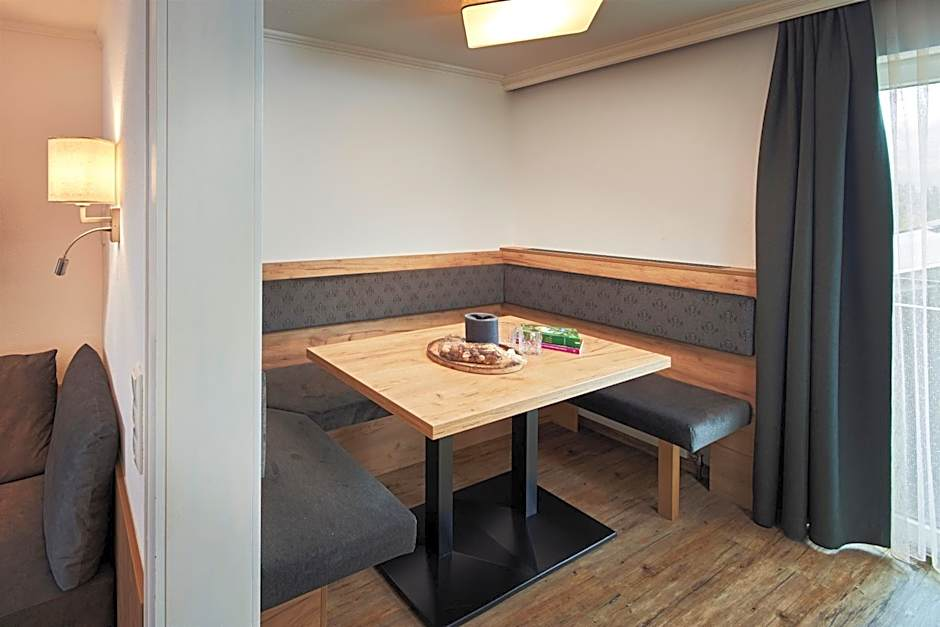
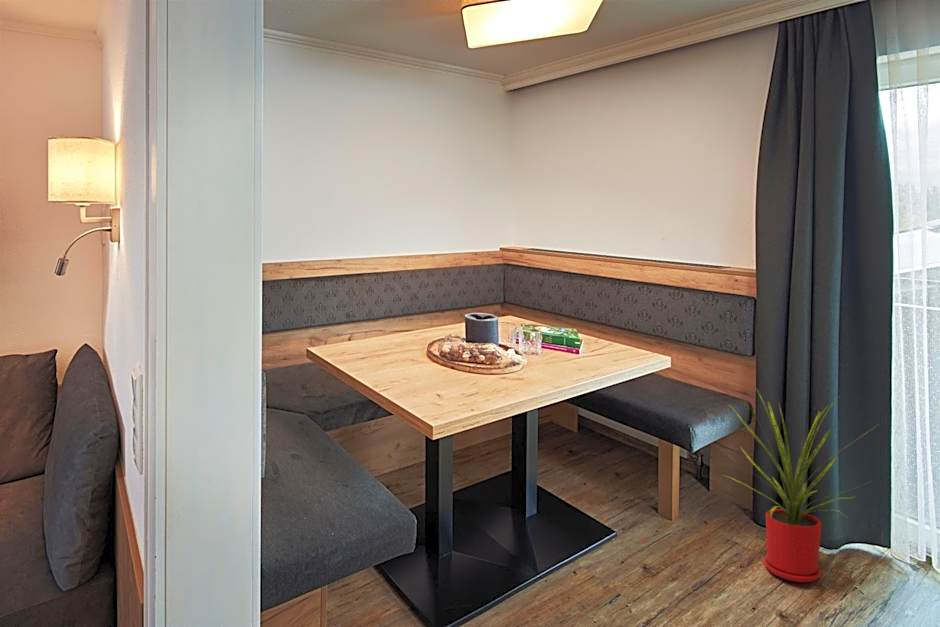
+ house plant [722,388,880,583]
